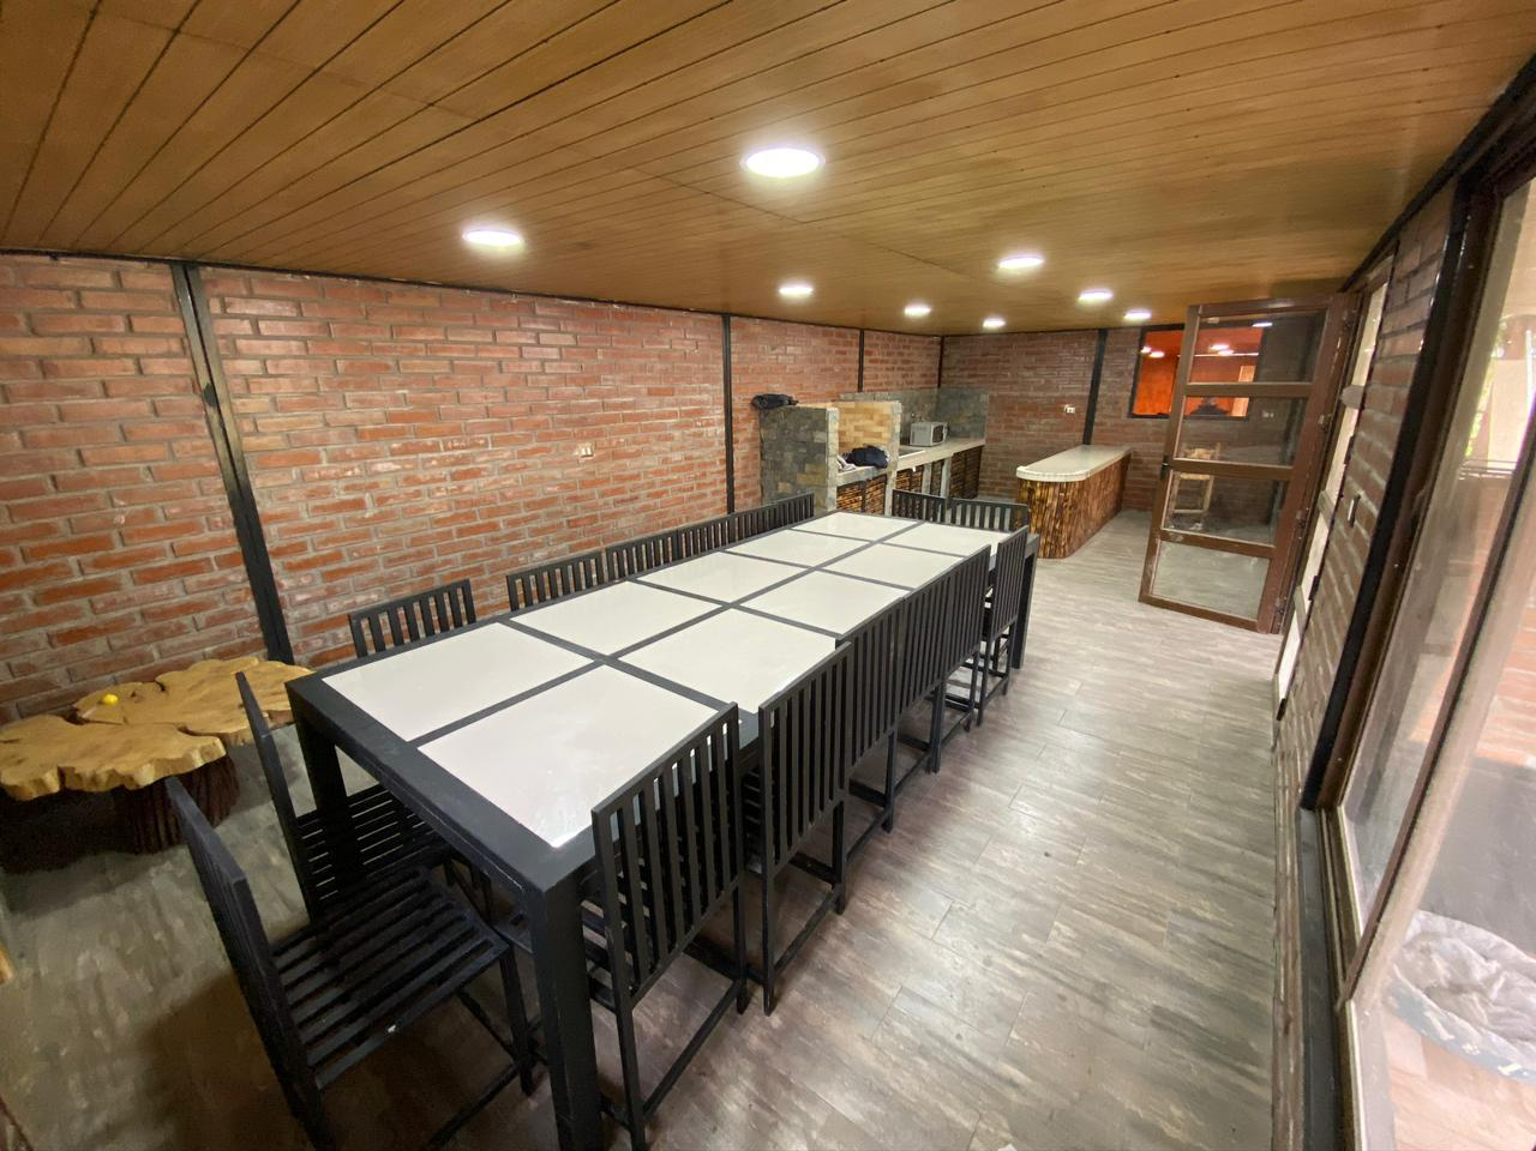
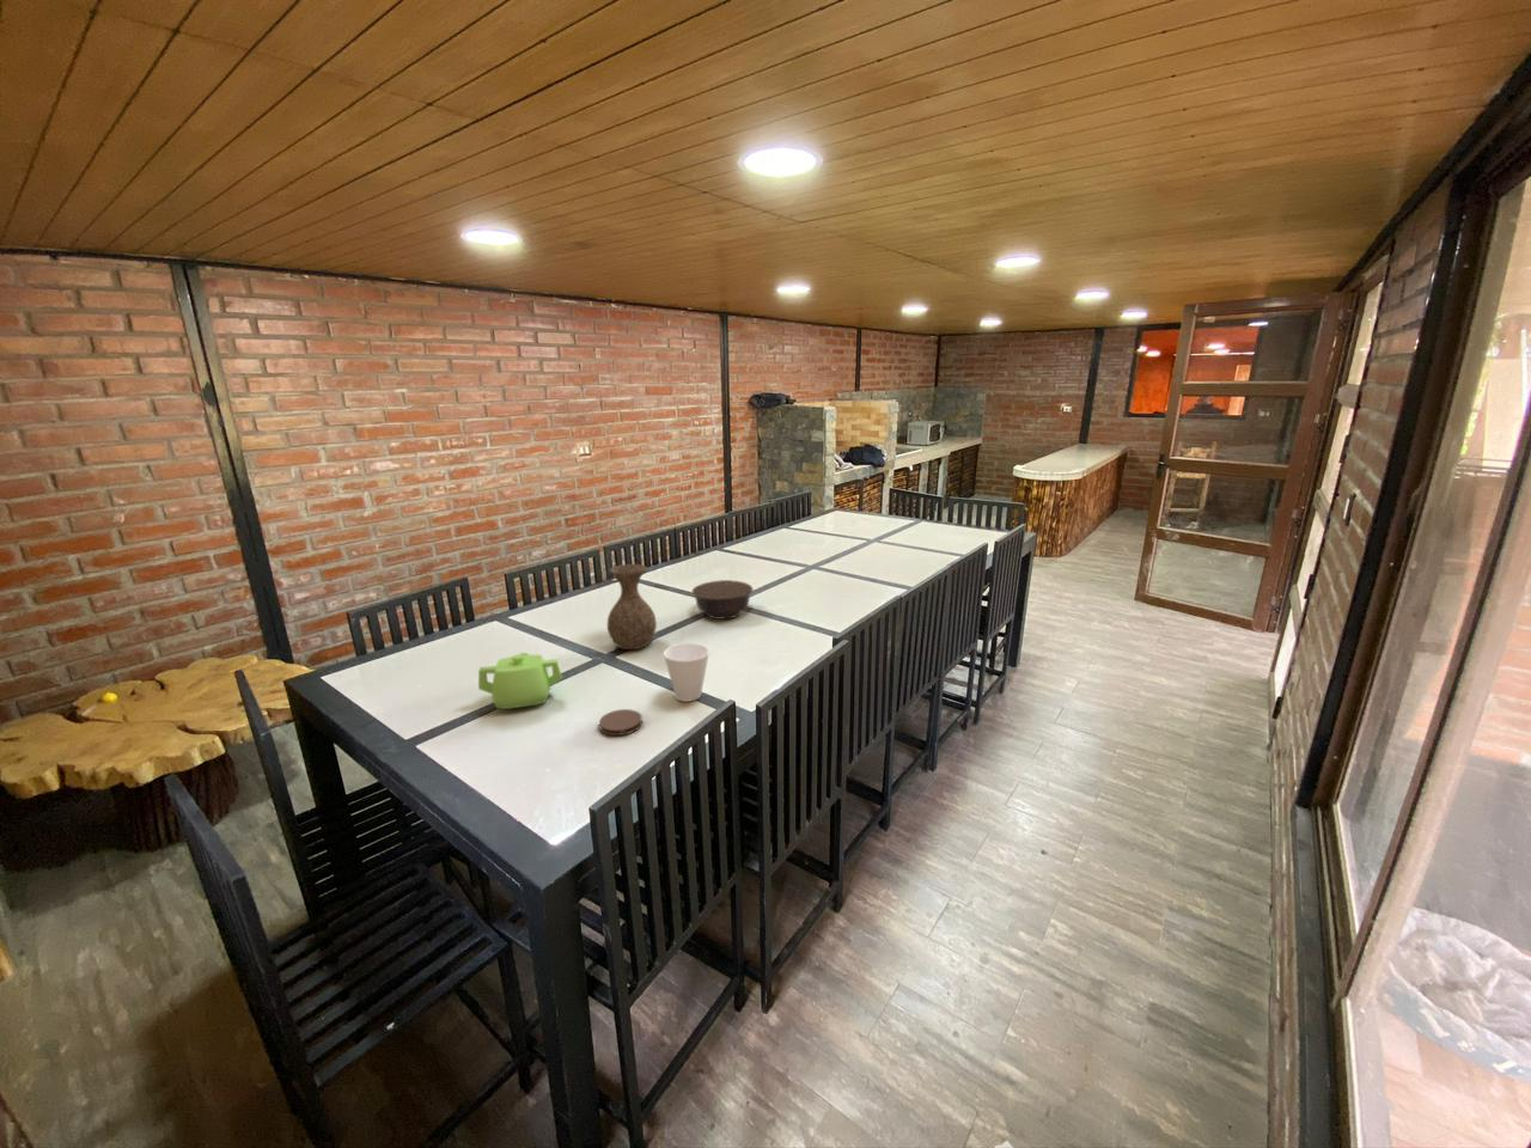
+ coaster [598,708,644,737]
+ vase [606,563,658,650]
+ teapot [477,651,563,710]
+ bowl [691,579,753,621]
+ cup [662,643,710,703]
